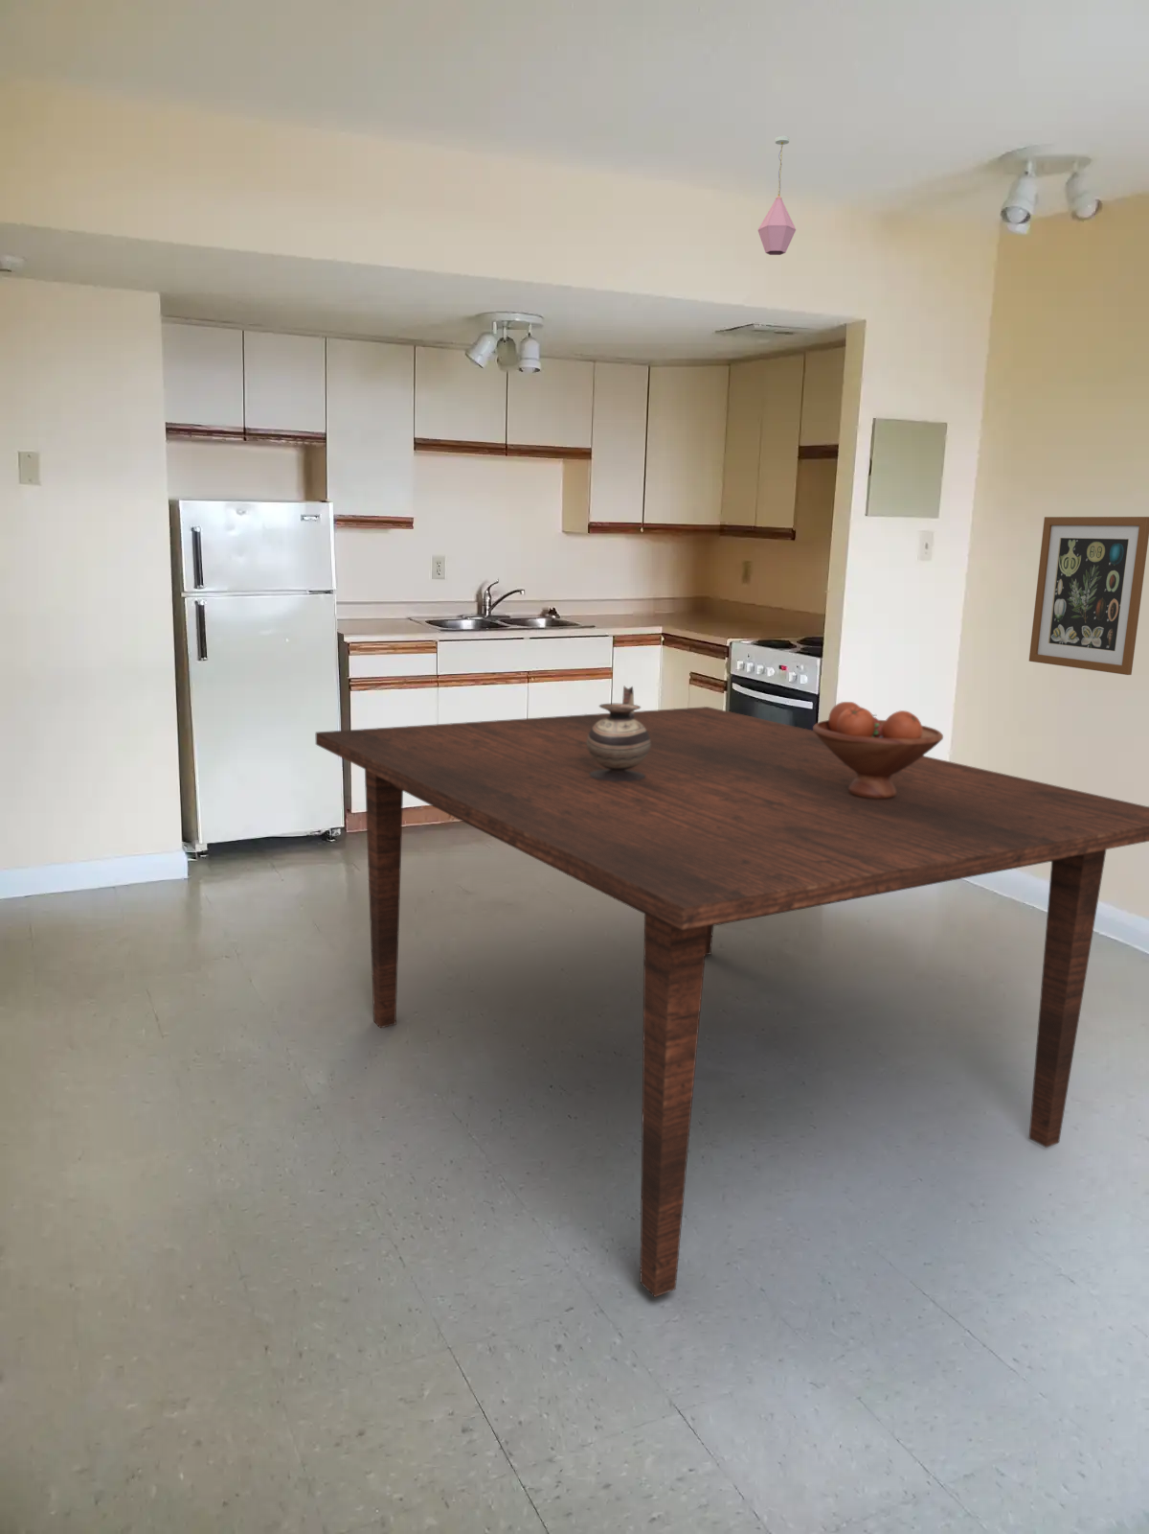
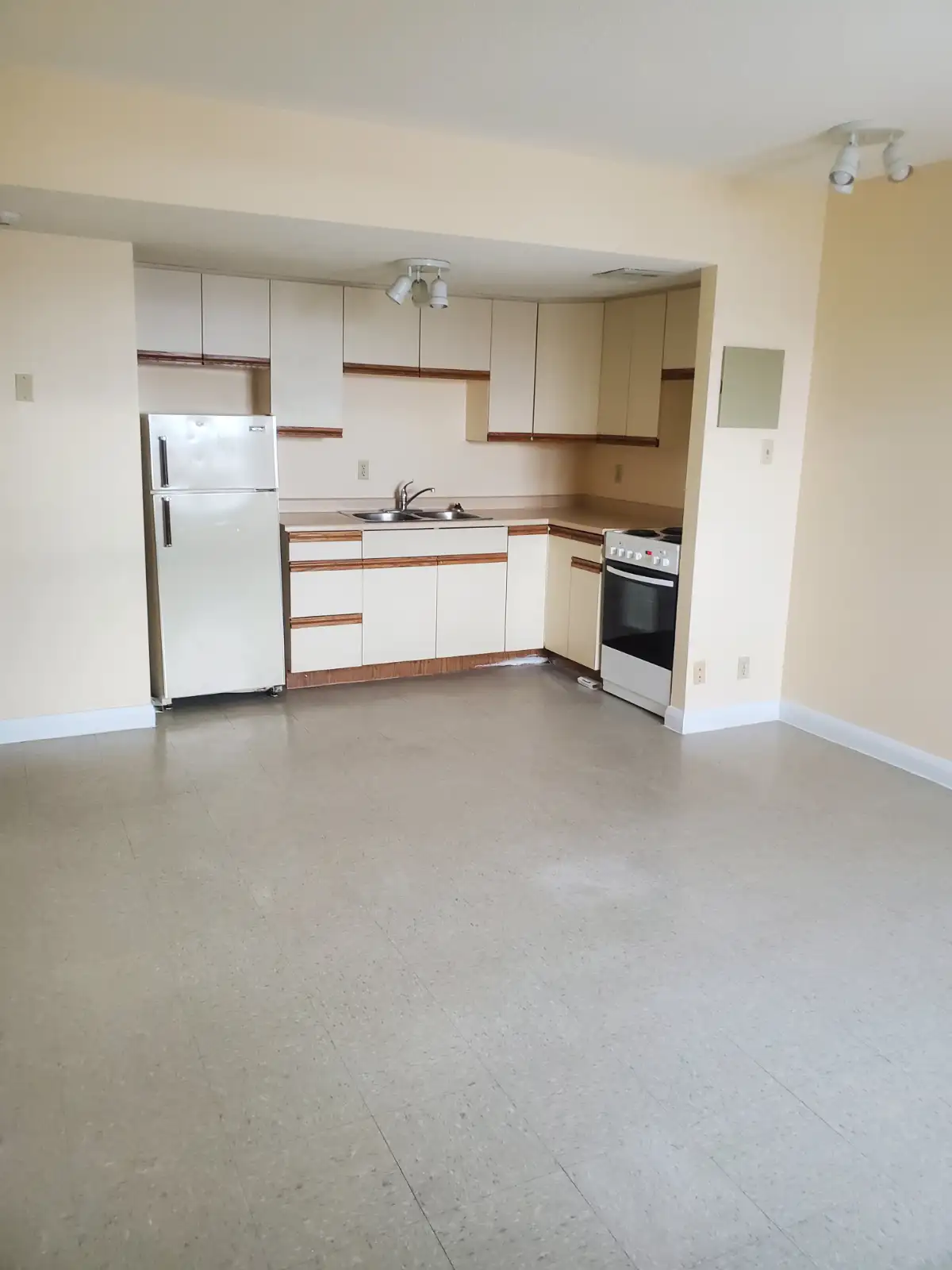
- table [314,705,1149,1298]
- wall art [1028,516,1149,676]
- pendant light [758,135,797,256]
- pitcher [587,685,651,781]
- fruit bowl [812,701,944,798]
